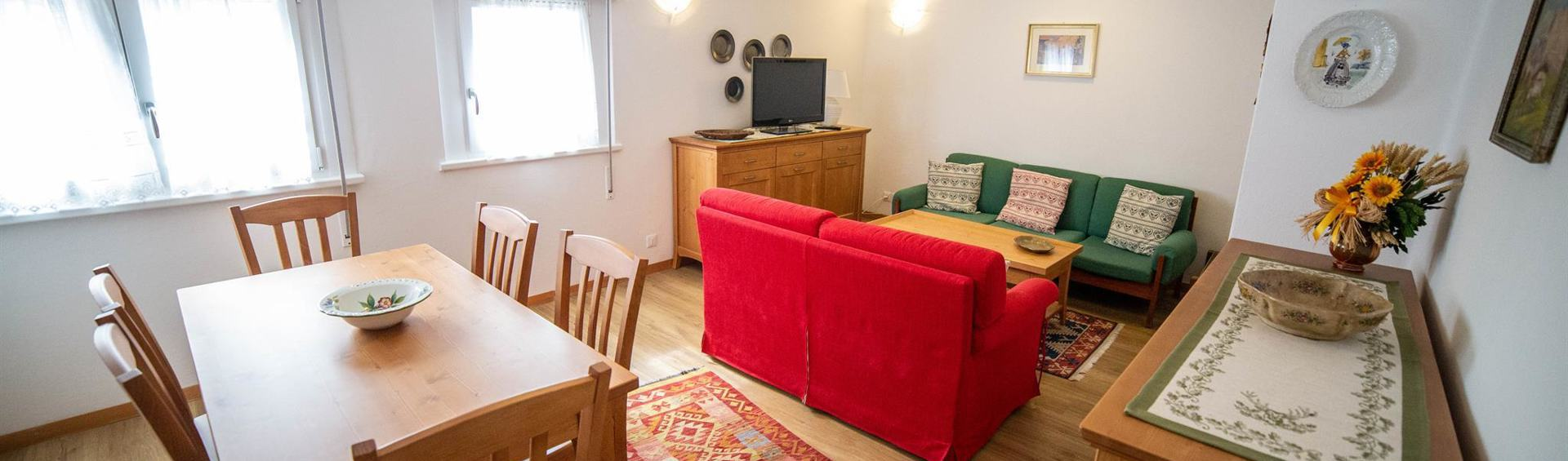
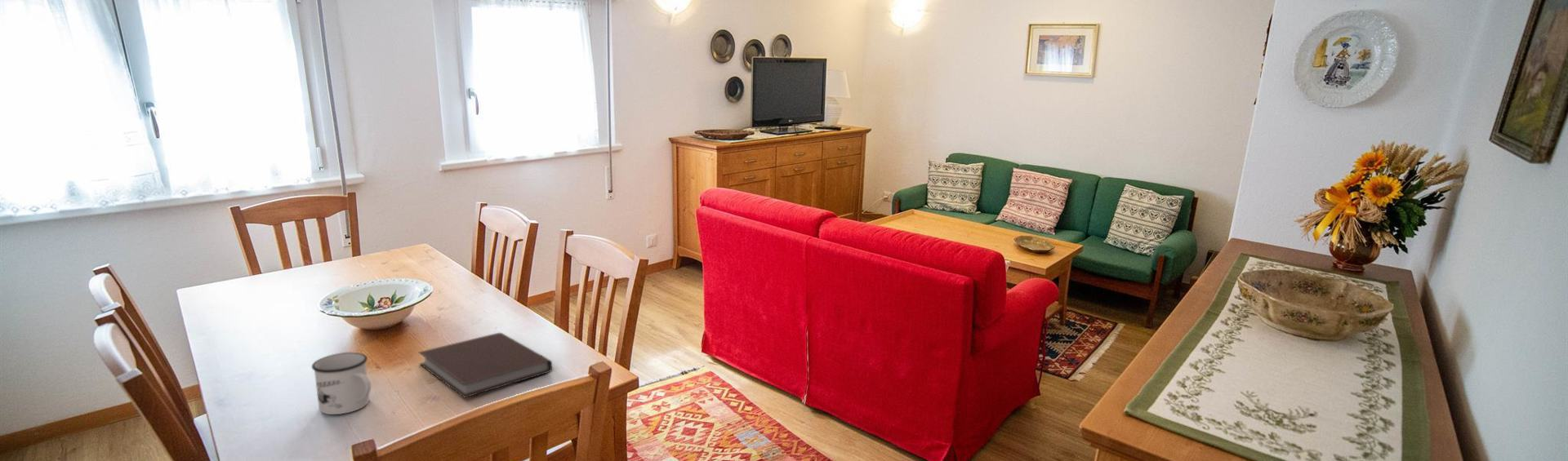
+ mug [311,352,372,415]
+ notebook [417,332,553,399]
